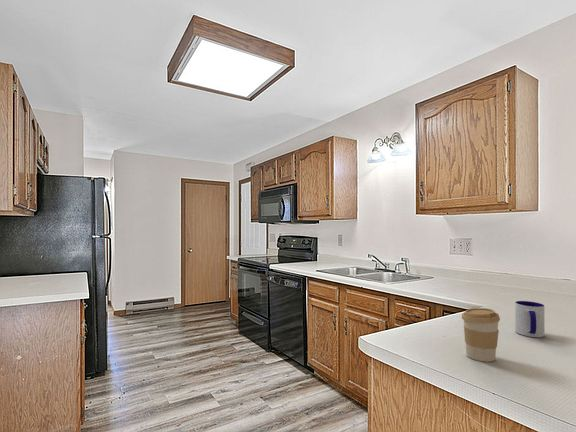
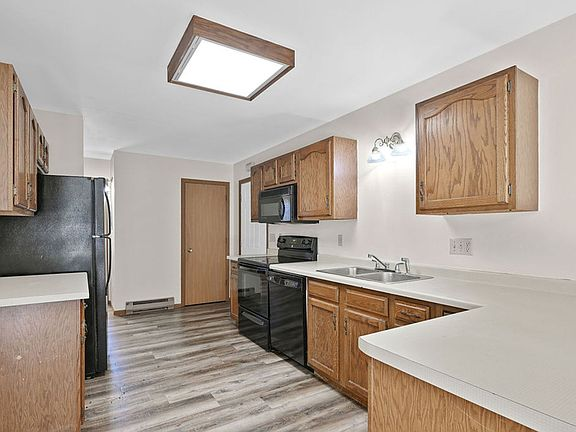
- coffee cup [461,307,501,363]
- mug [514,300,546,338]
